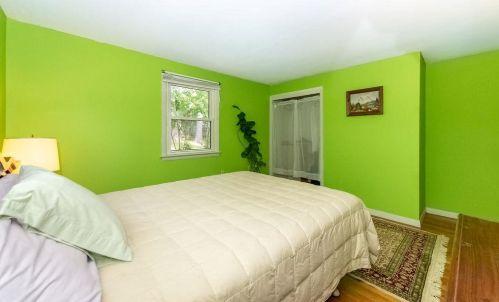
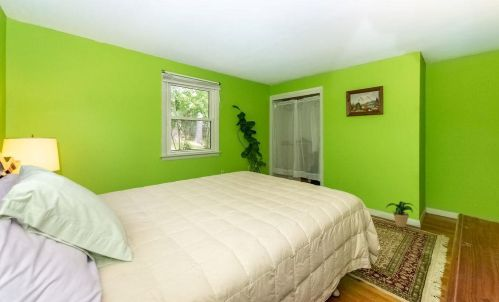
+ potted plant [385,200,417,228]
